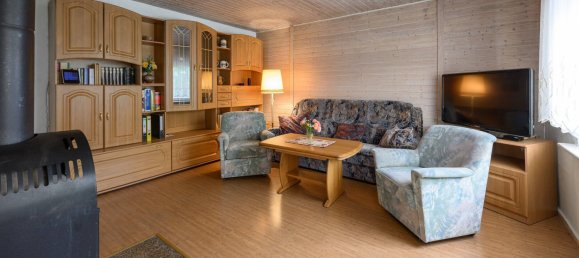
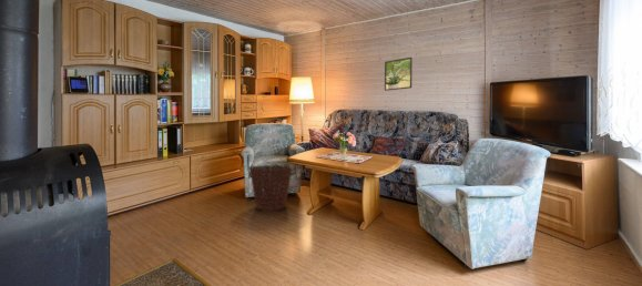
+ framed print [384,57,414,92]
+ basket [248,164,293,212]
